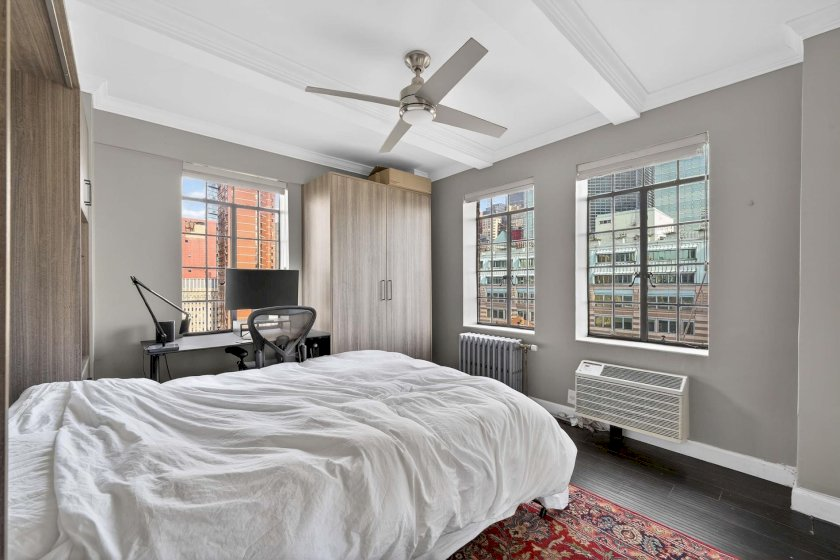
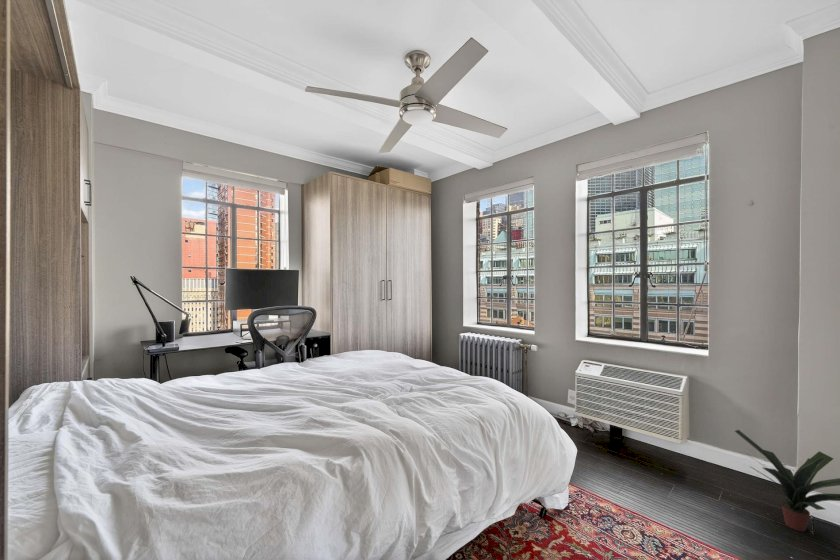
+ potted plant [734,429,840,532]
